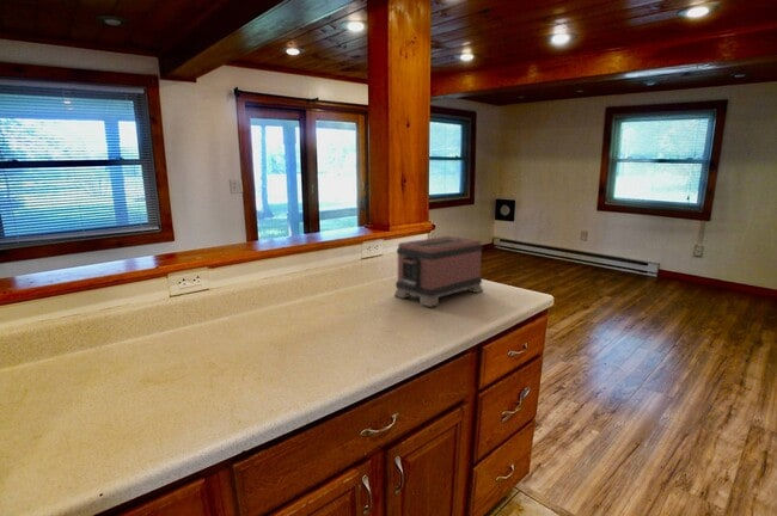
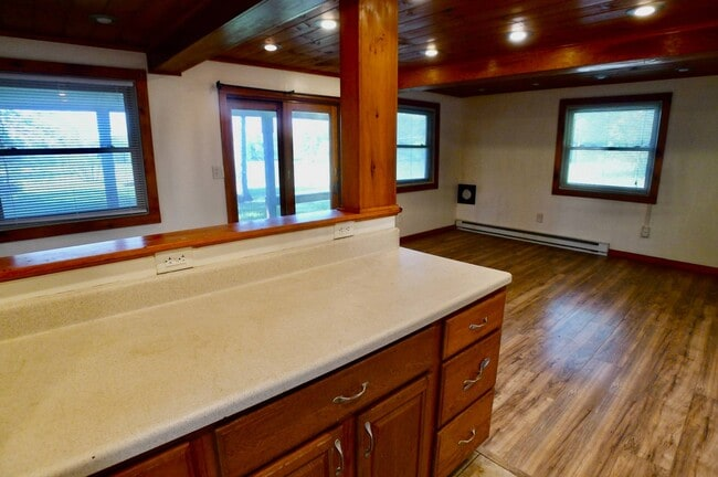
- toaster [393,235,484,308]
